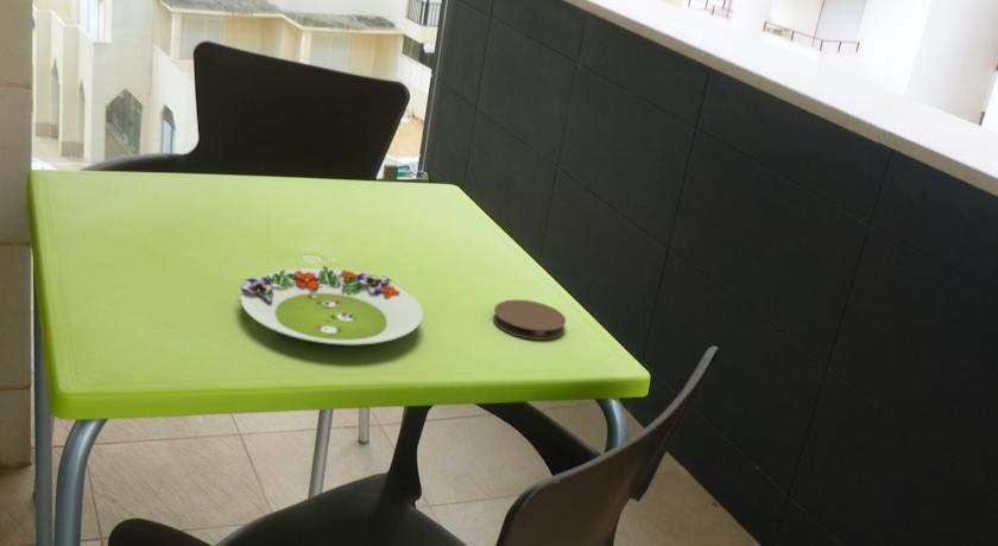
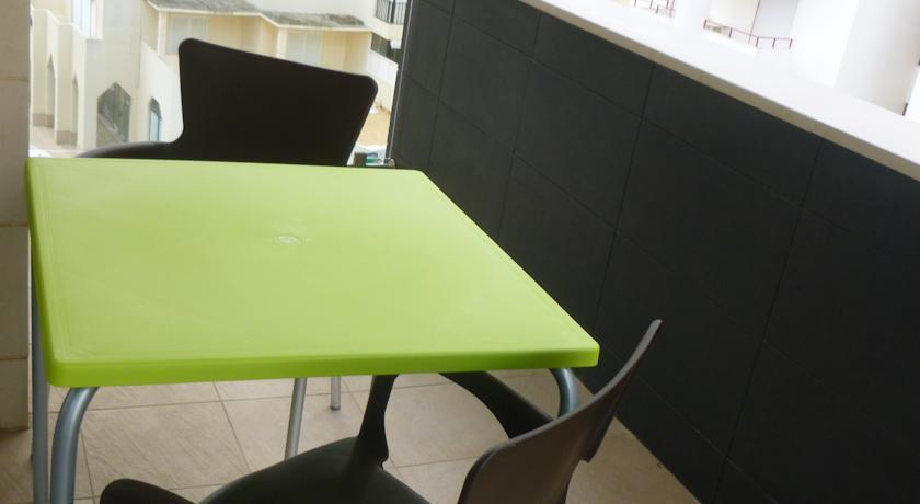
- coaster [492,298,567,341]
- salad plate [239,265,424,347]
